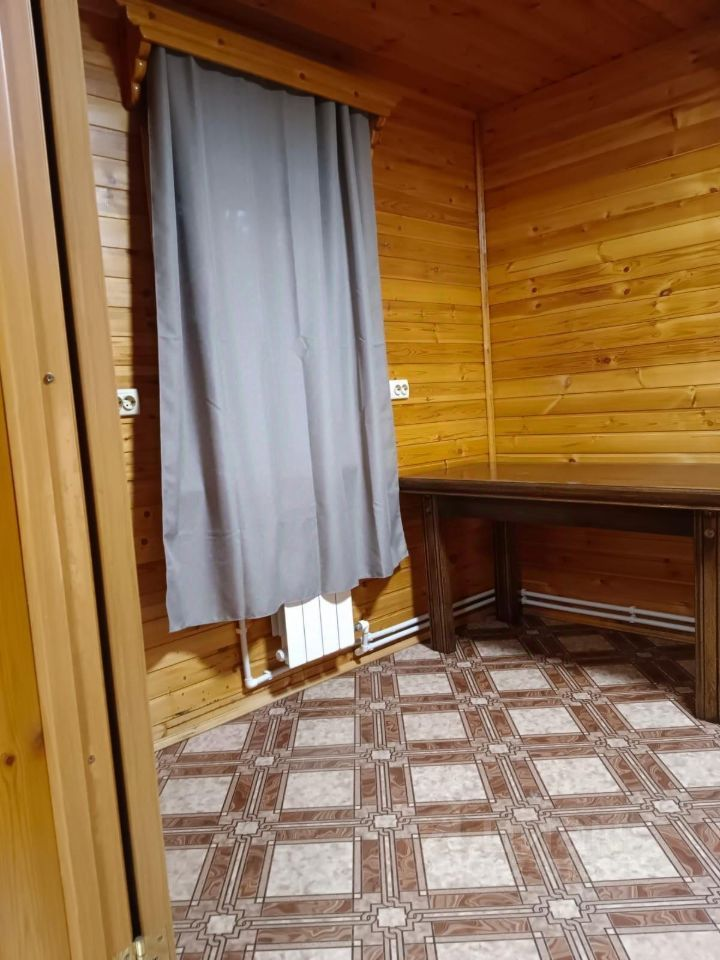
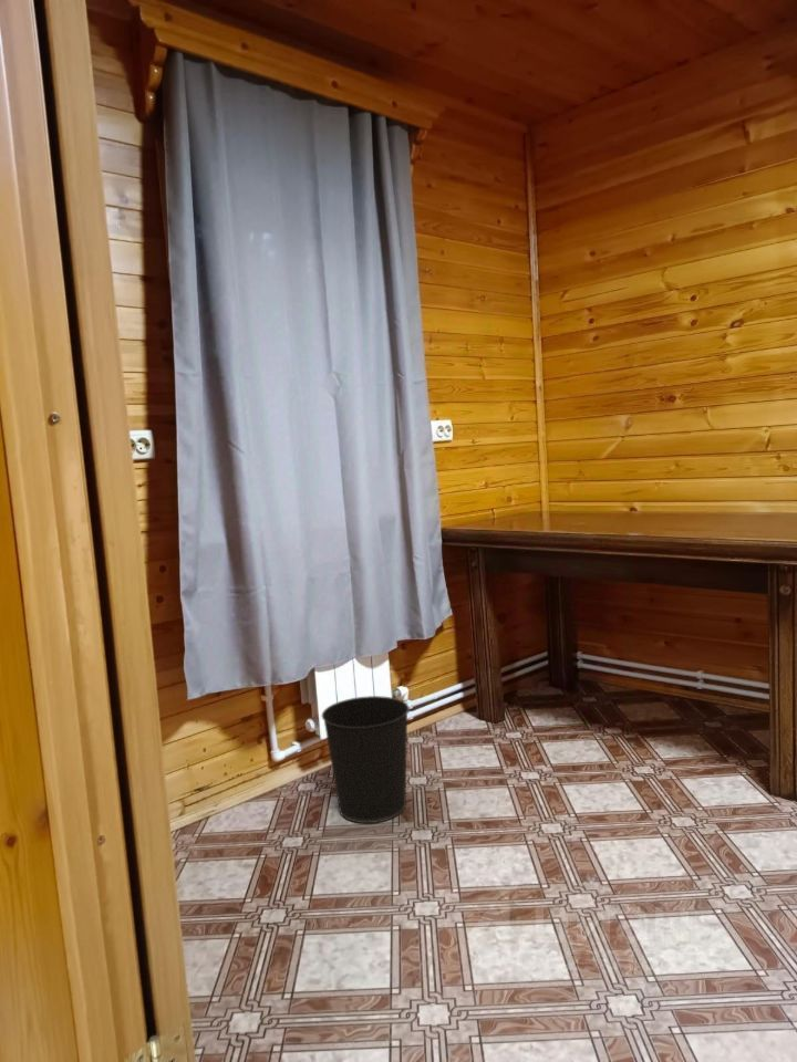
+ wastebasket [321,695,411,824]
